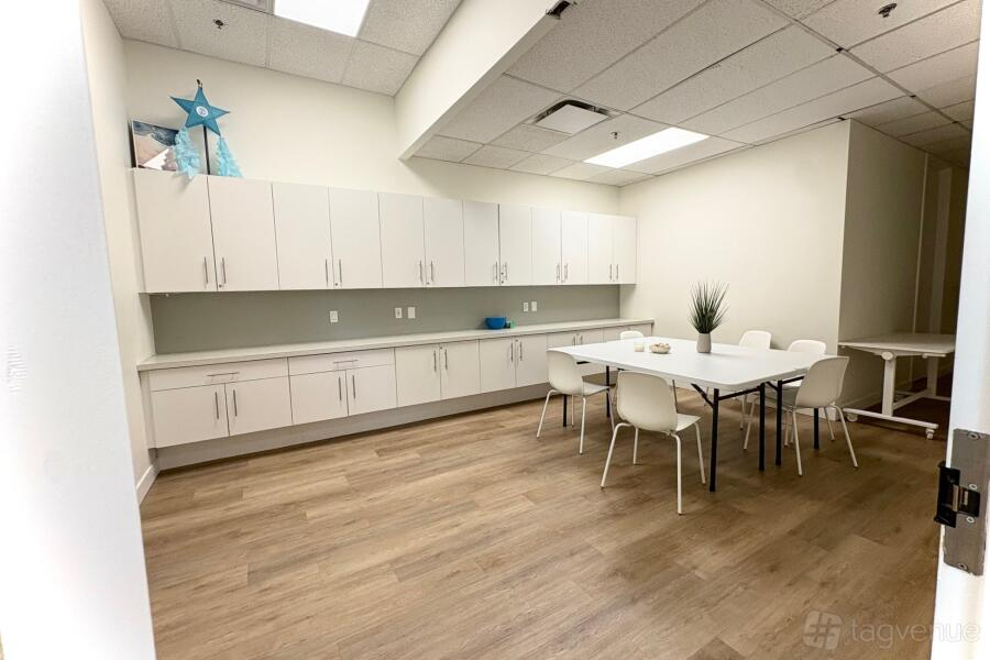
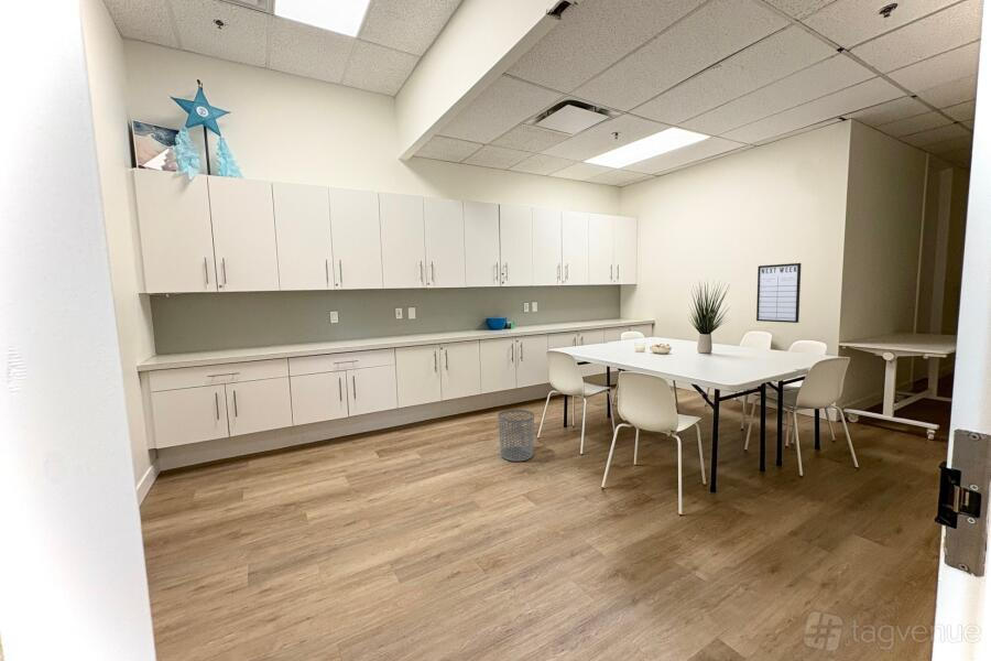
+ waste bin [497,409,535,463]
+ writing board [755,262,803,324]
